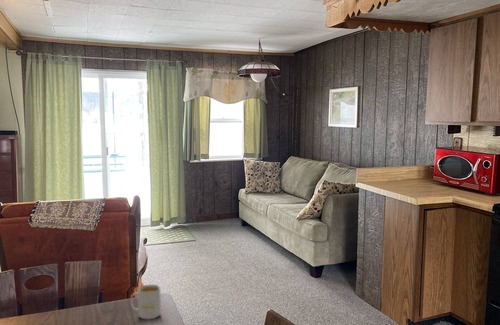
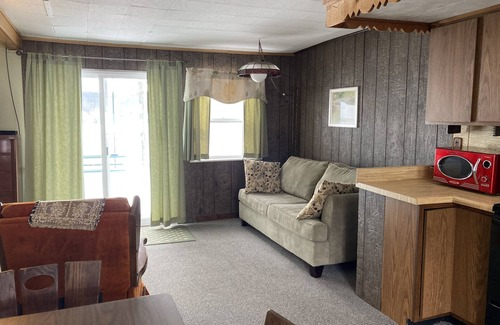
- mug [129,284,161,320]
